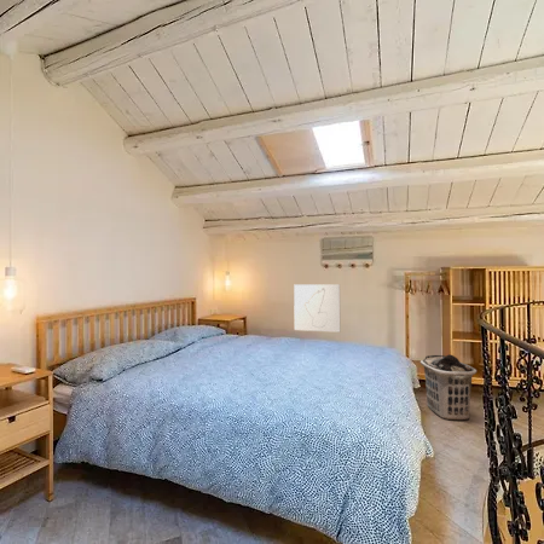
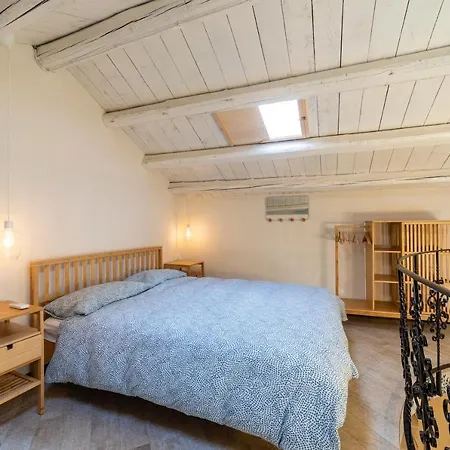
- wall art [293,283,342,334]
- clothes hamper [419,353,478,422]
